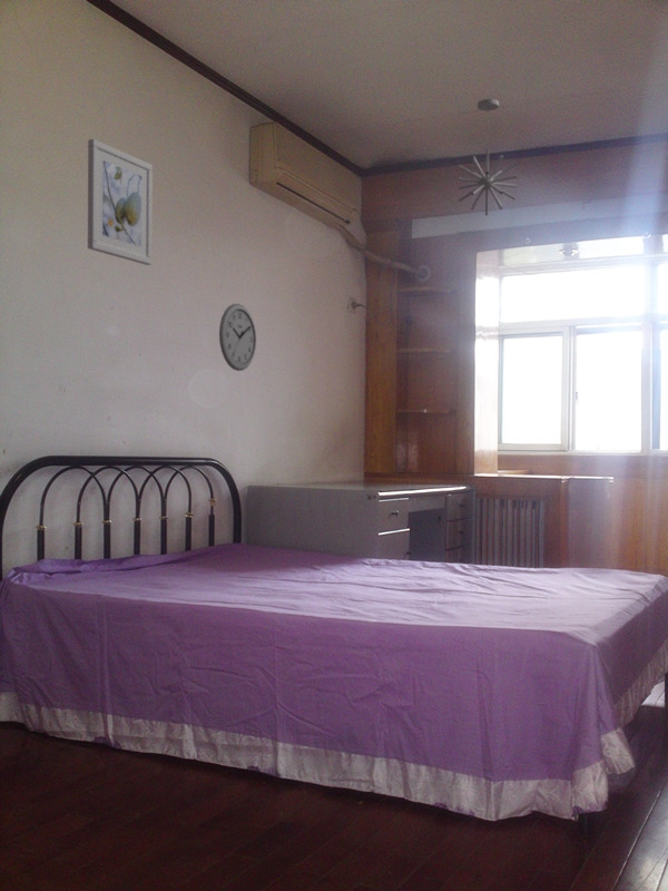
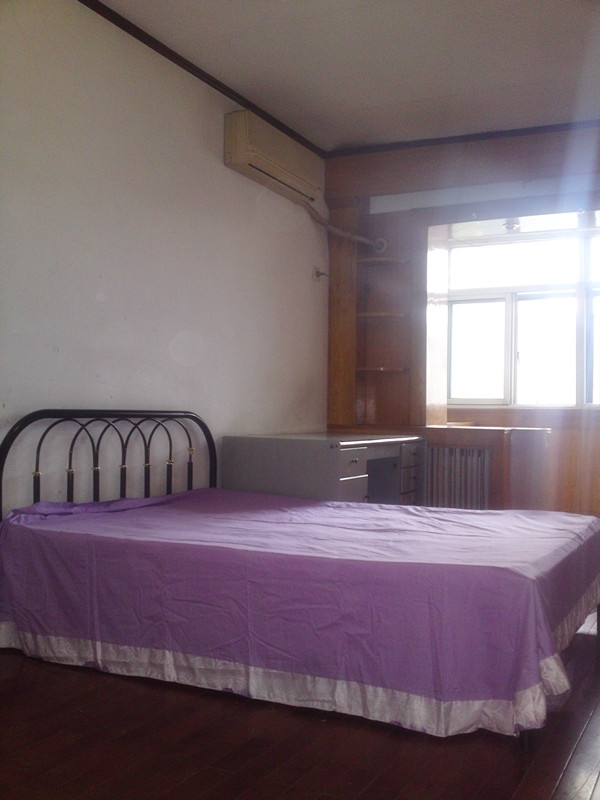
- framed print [87,138,154,266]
- wall clock [218,303,257,372]
- pendant light [456,98,519,216]
